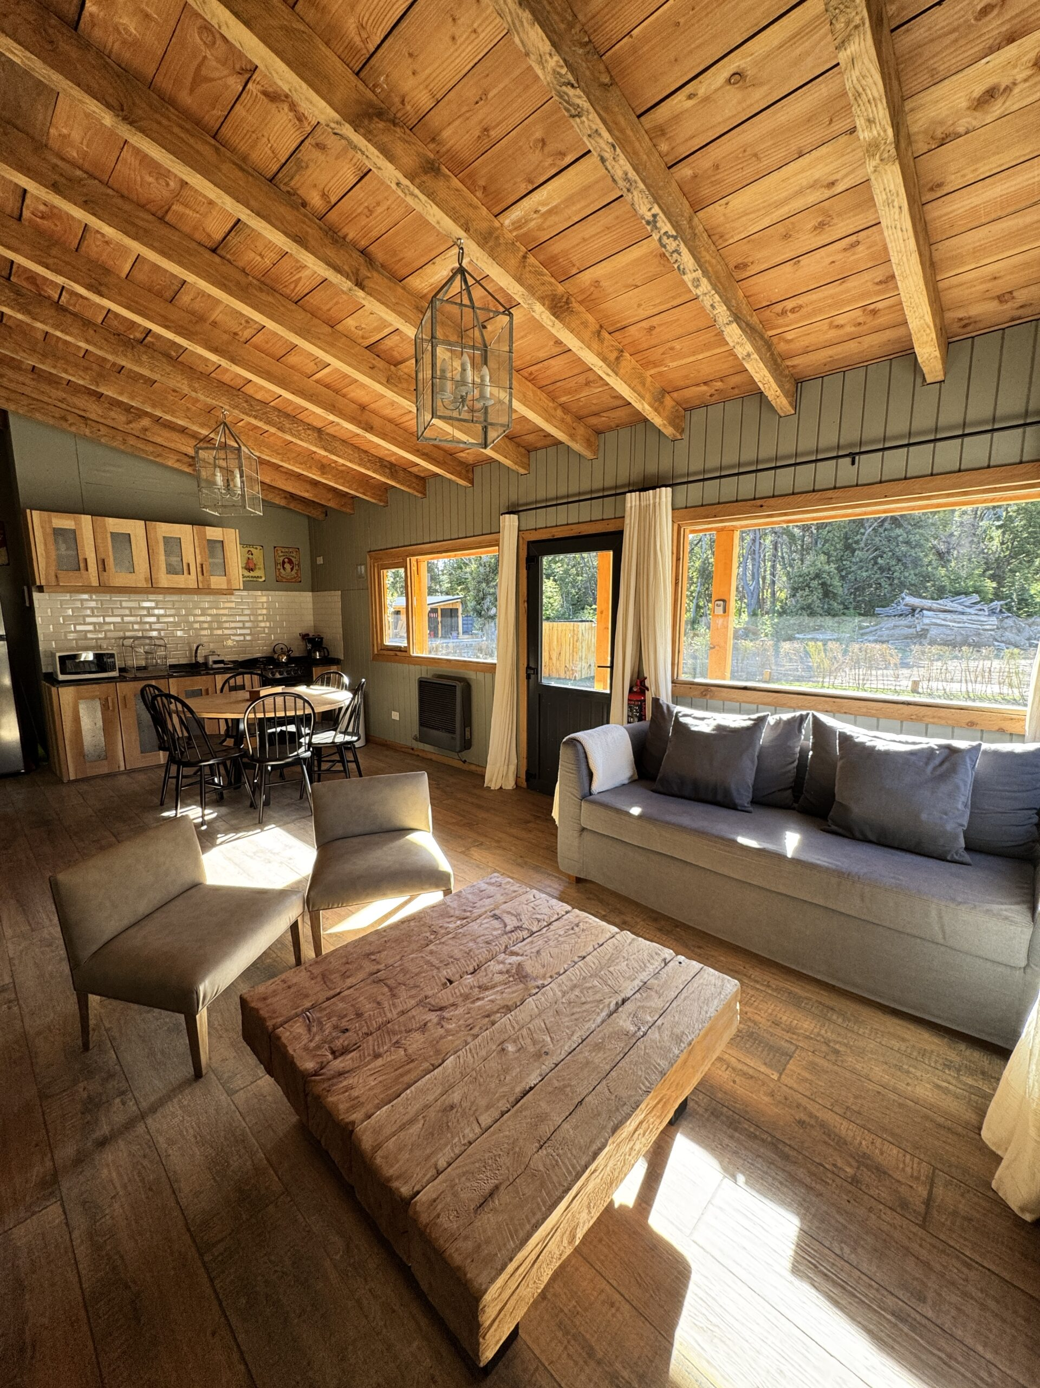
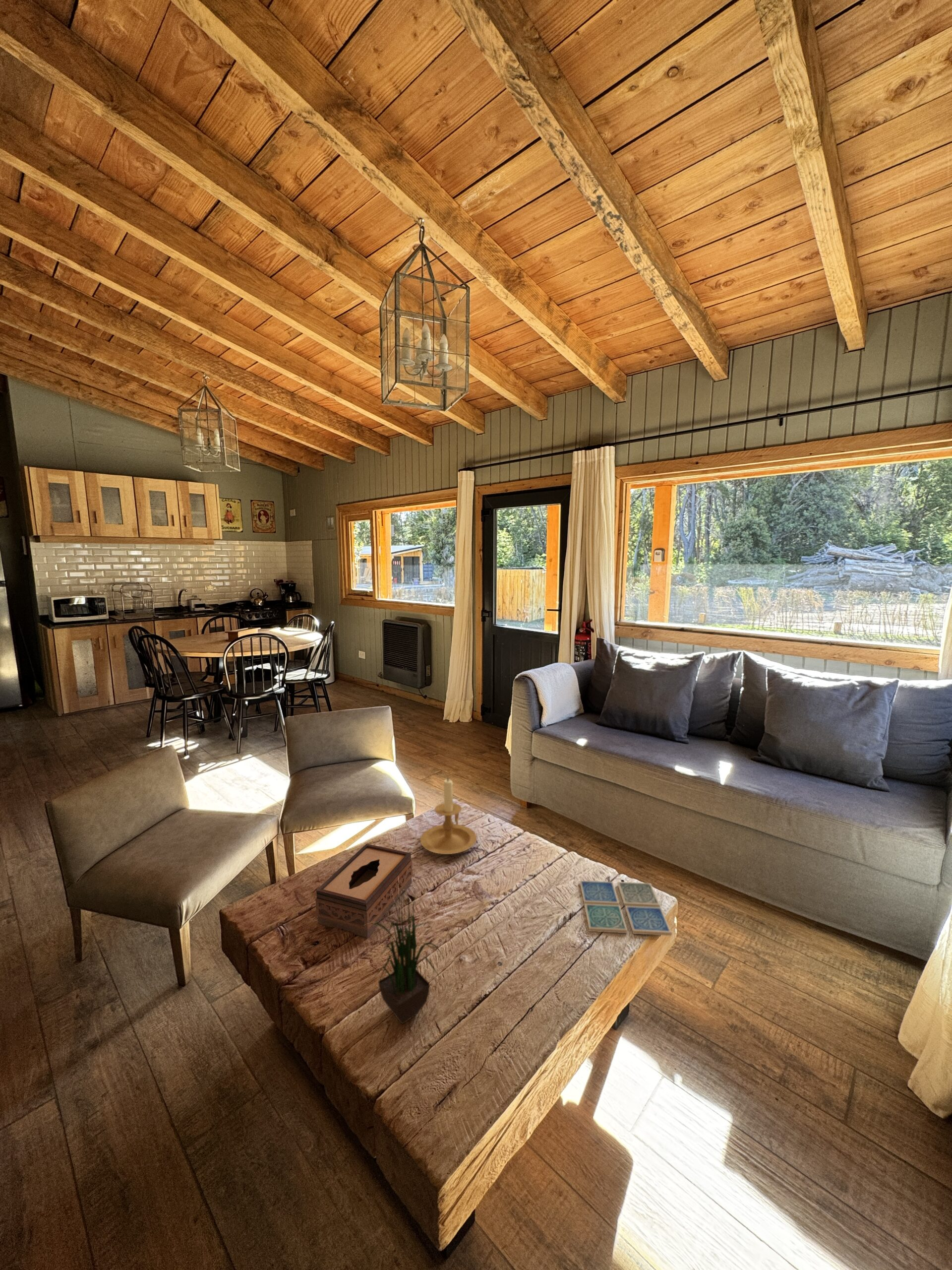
+ potted plant [367,876,446,1024]
+ drink coaster [579,880,672,936]
+ tissue box [315,843,413,939]
+ candle holder [419,777,477,855]
